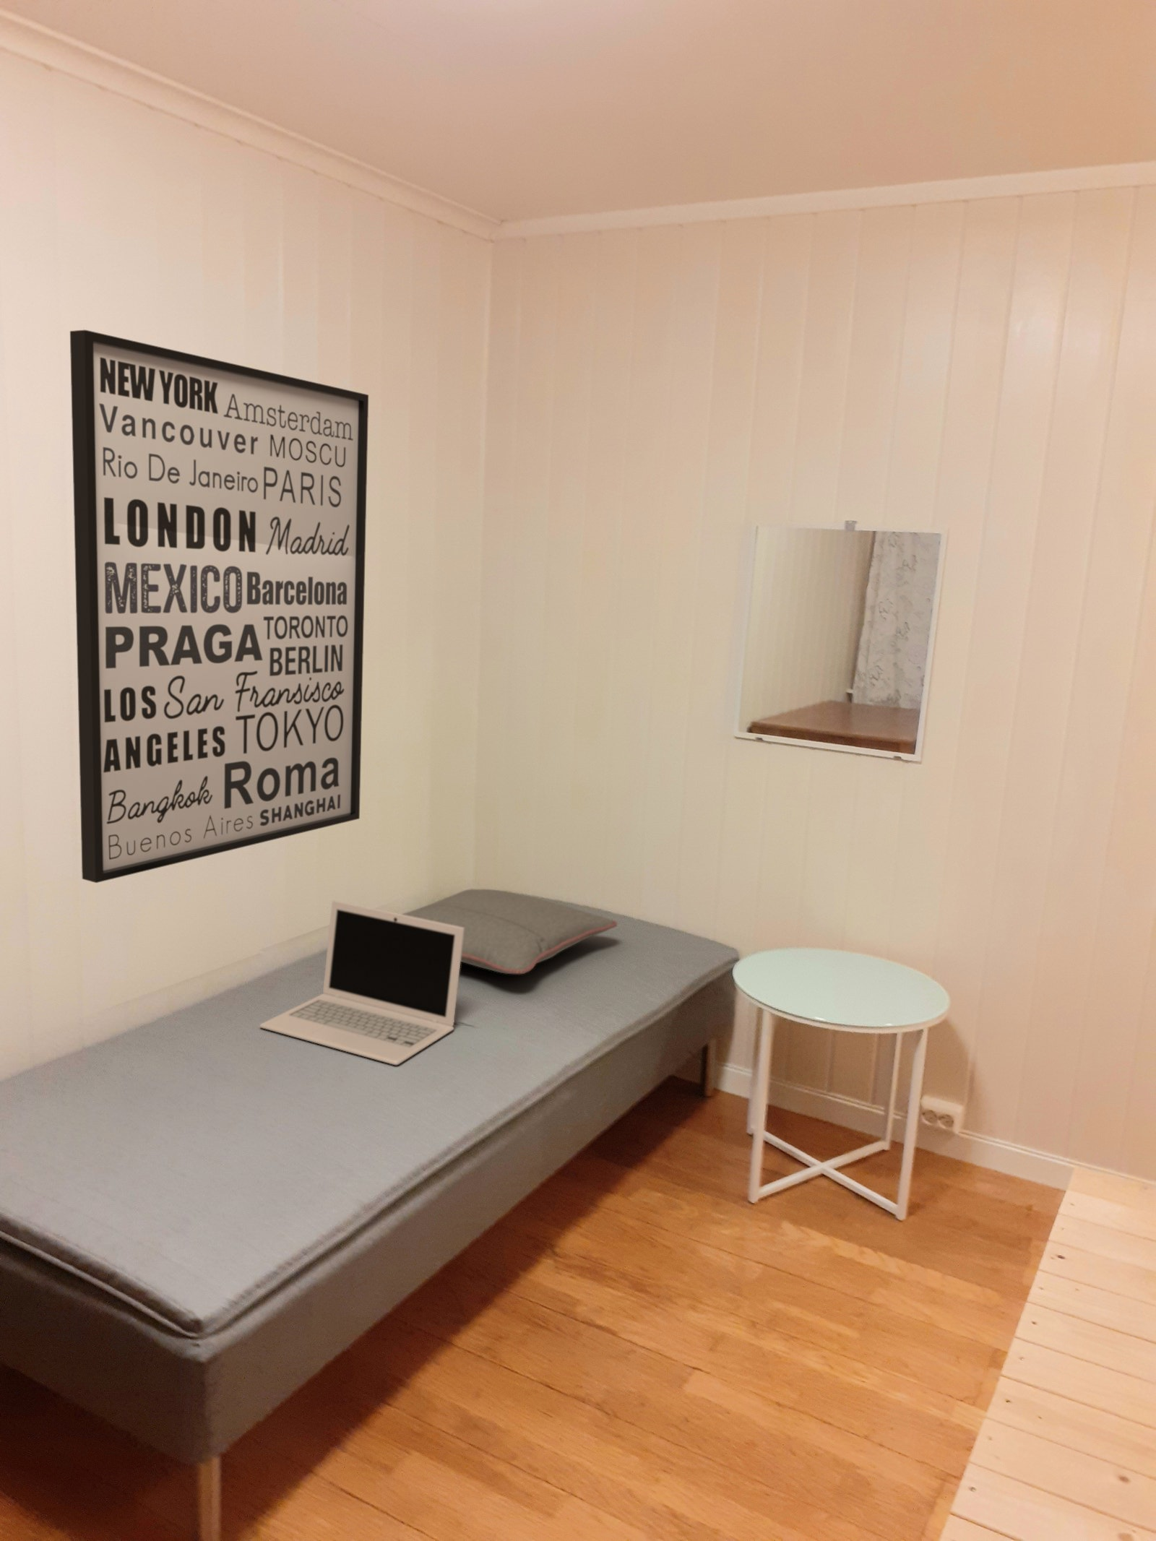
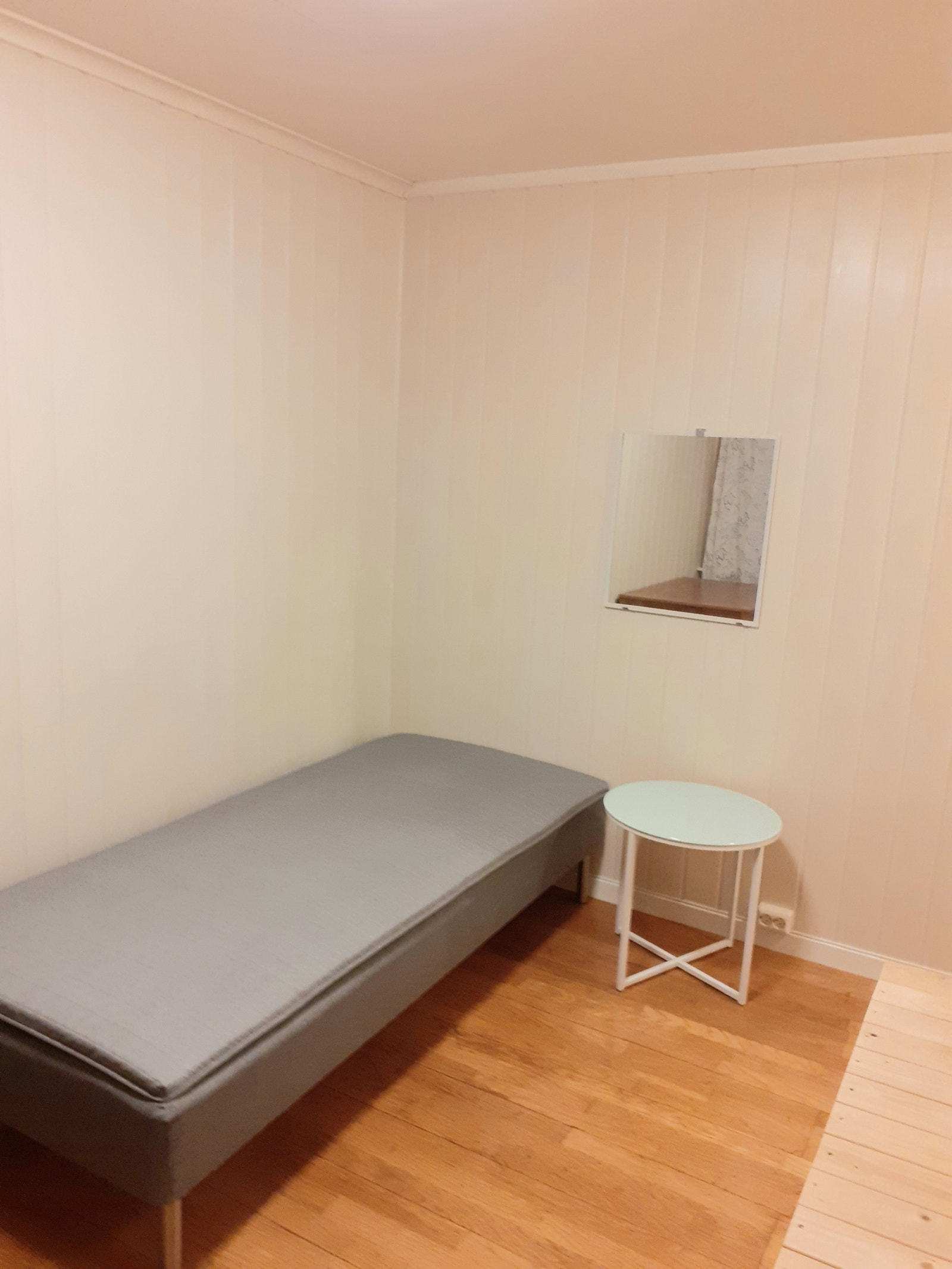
- laptop [259,900,465,1066]
- pillow [401,889,618,975]
- wall art [69,329,369,884]
